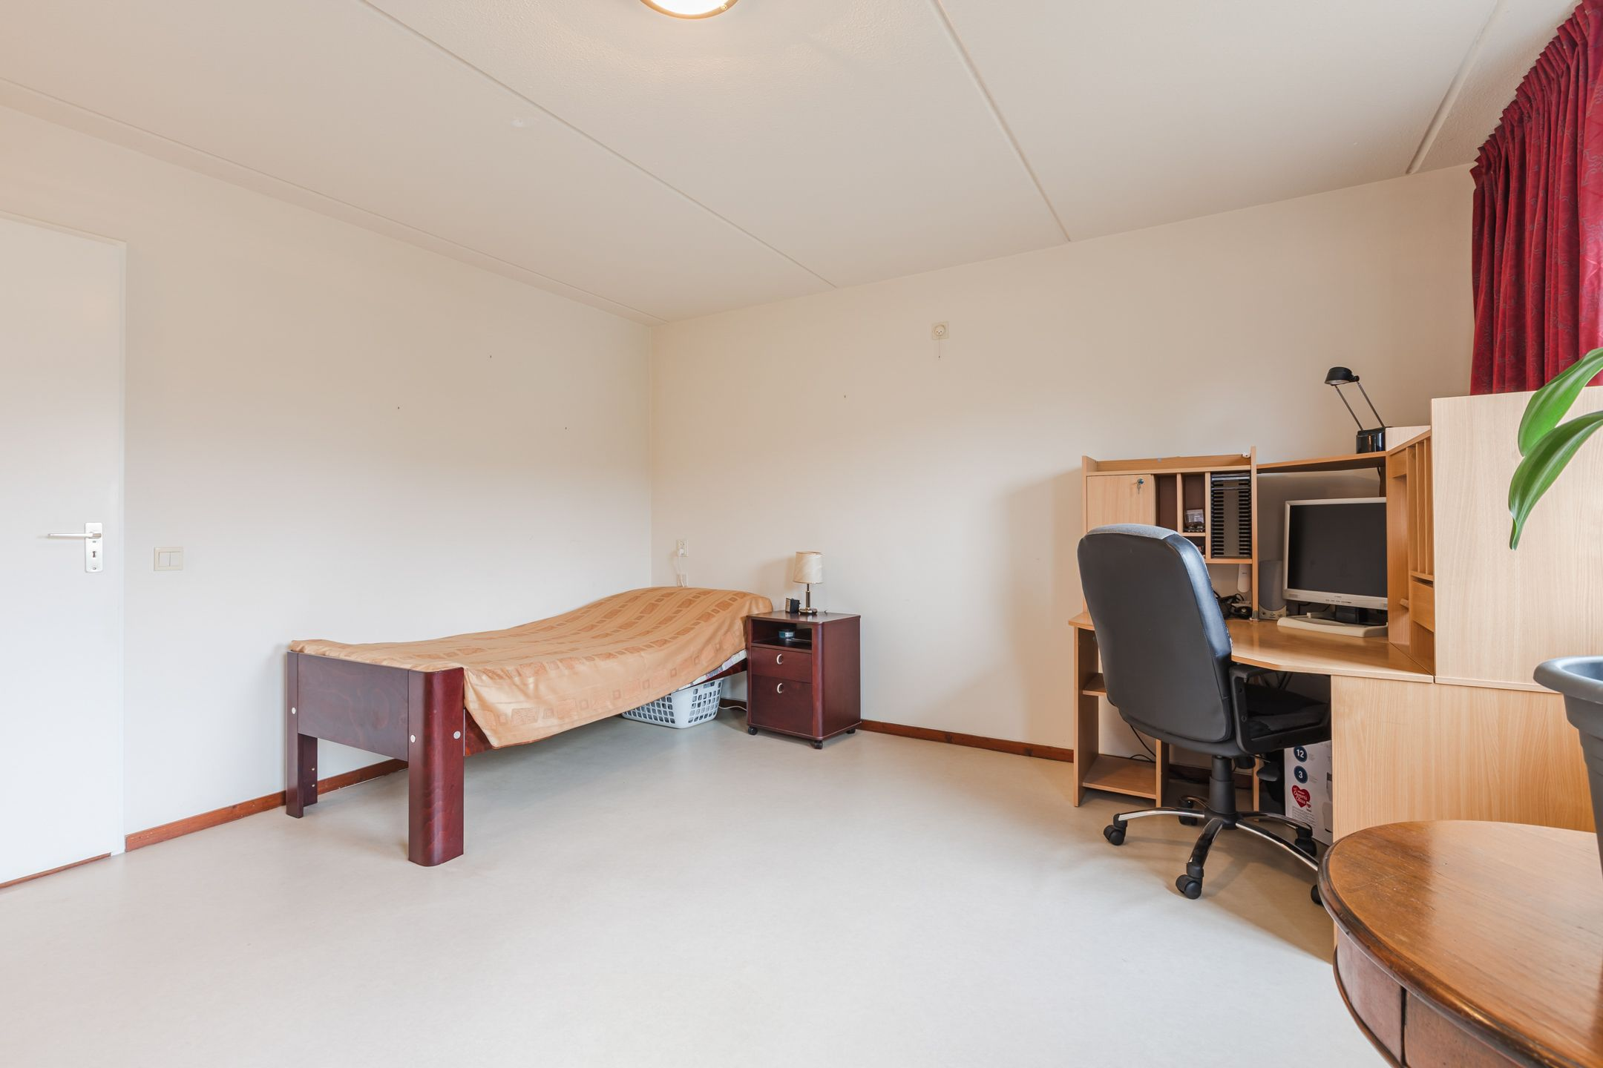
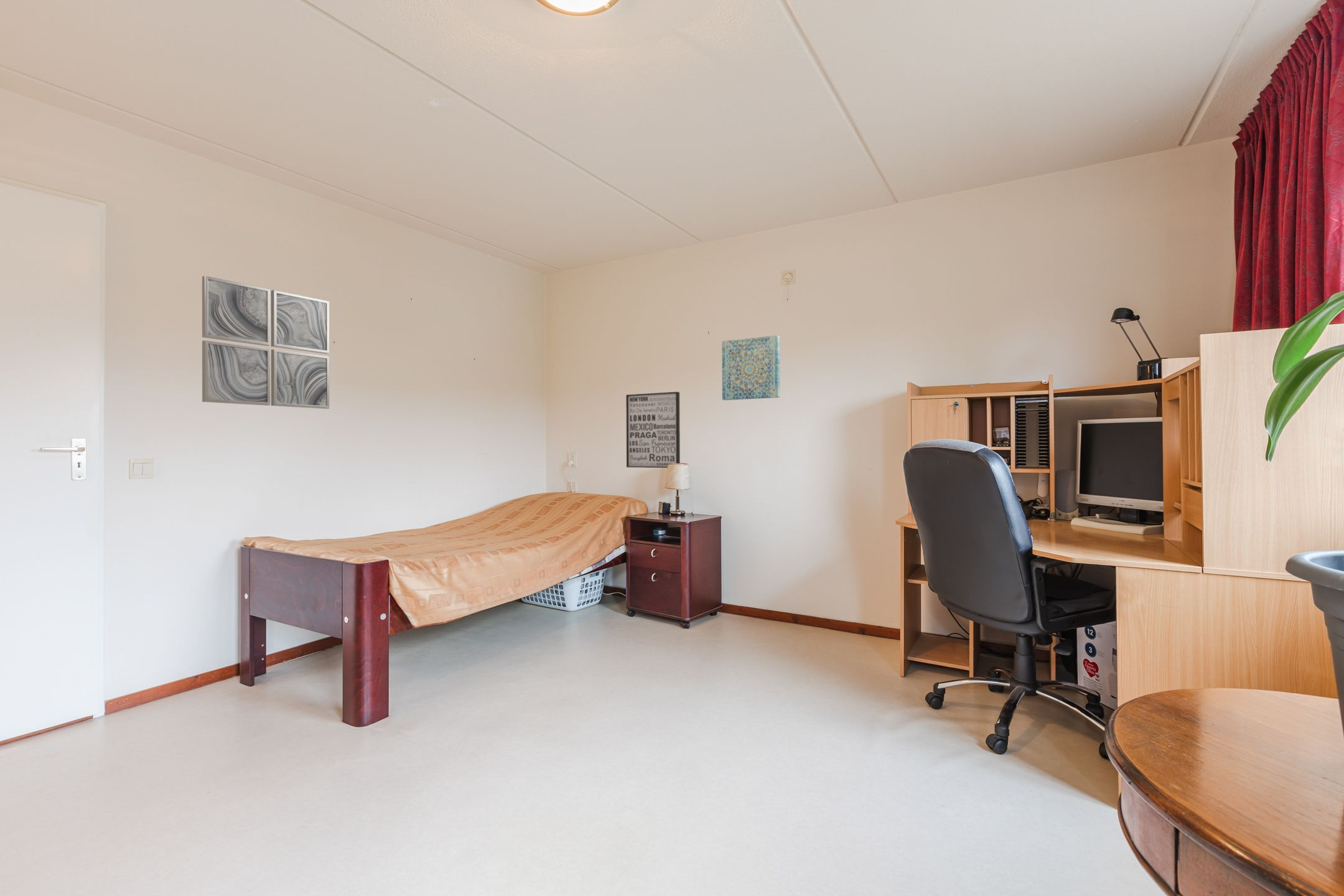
+ wall art [721,335,780,401]
+ wall art [625,391,681,469]
+ wall art [202,275,330,409]
